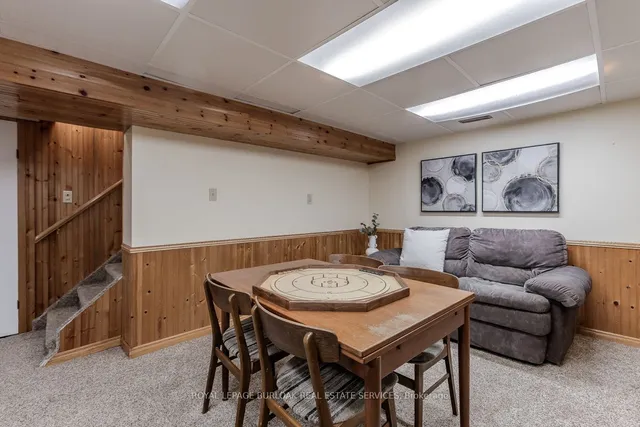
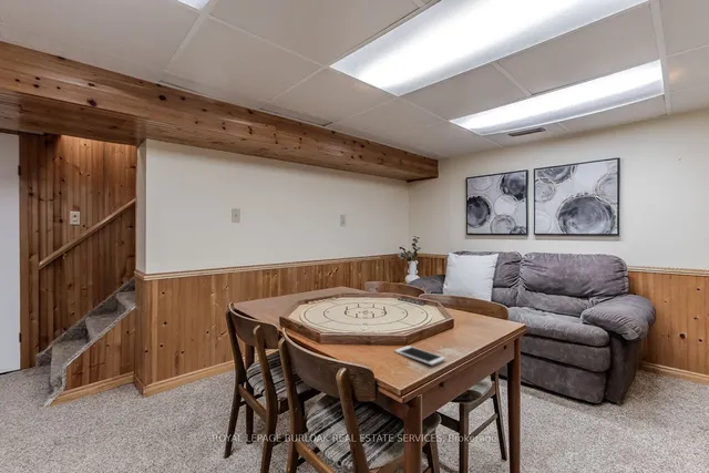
+ cell phone [393,345,446,367]
